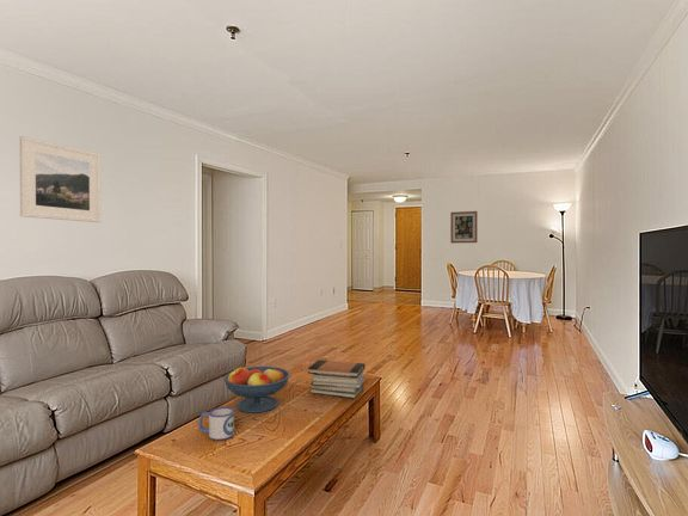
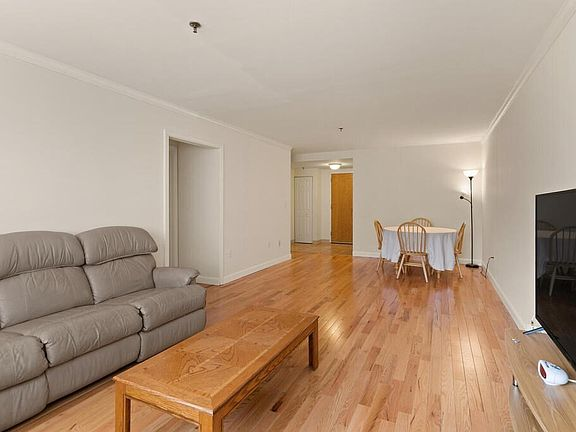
- fruit bowl [222,366,291,414]
- mug [197,406,235,442]
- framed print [19,135,102,223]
- wall art [449,210,479,245]
- book stack [307,360,366,399]
